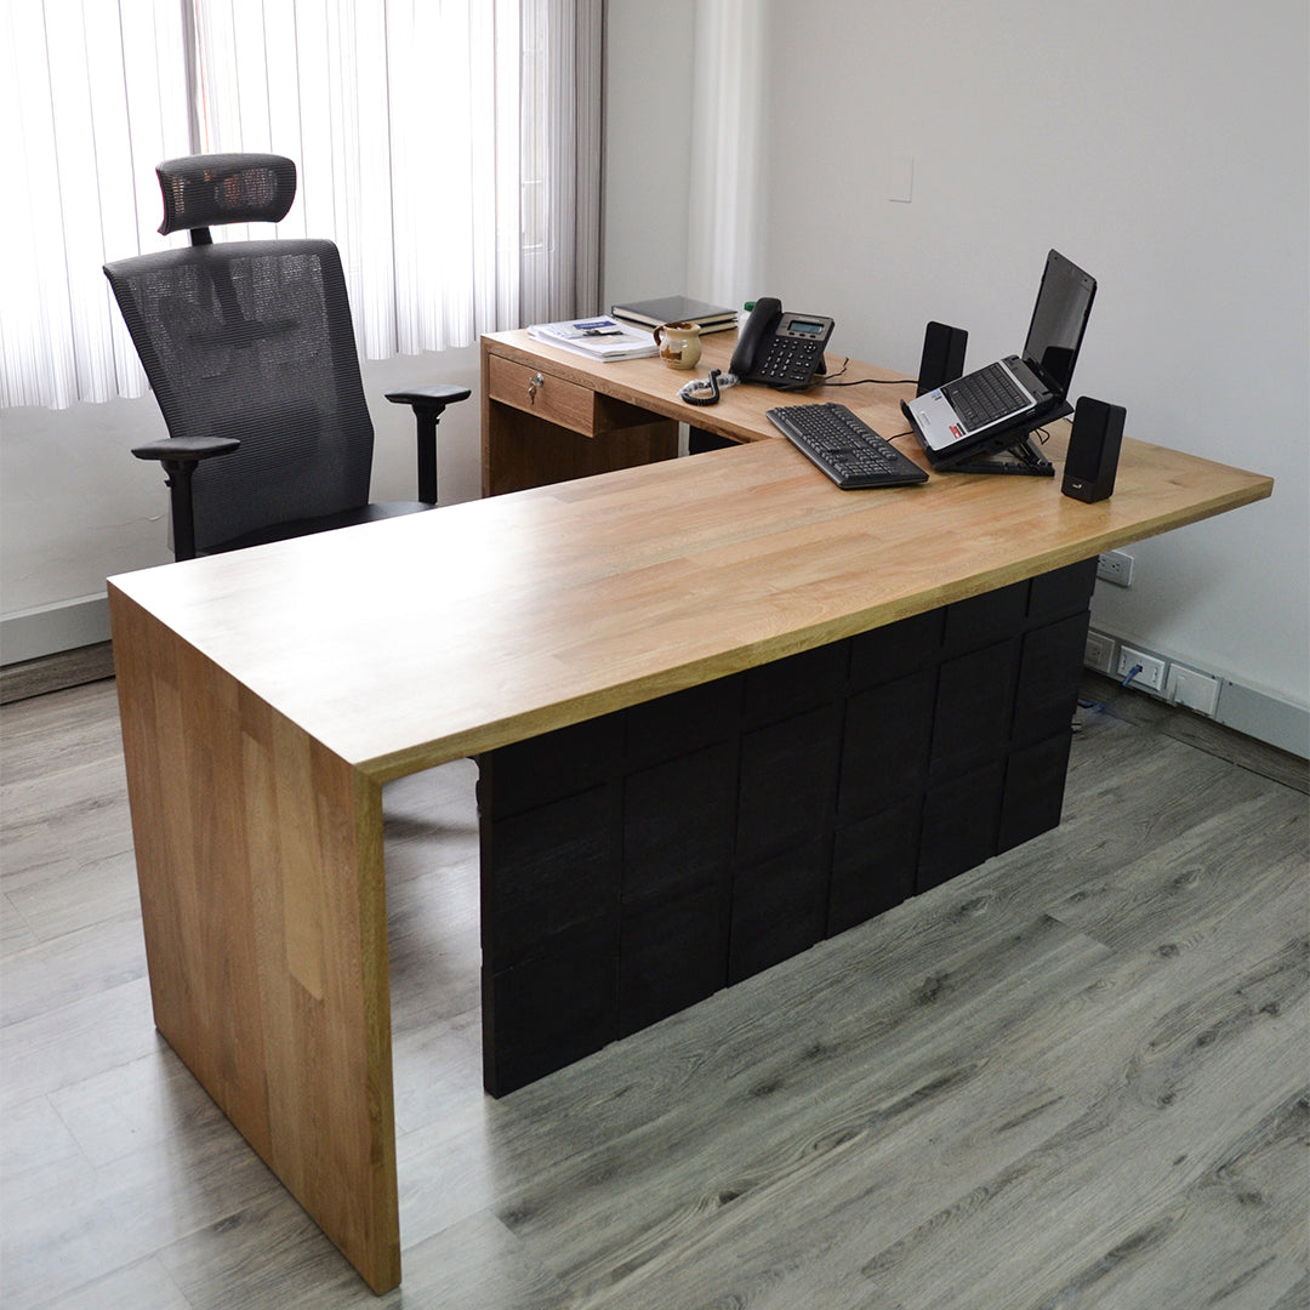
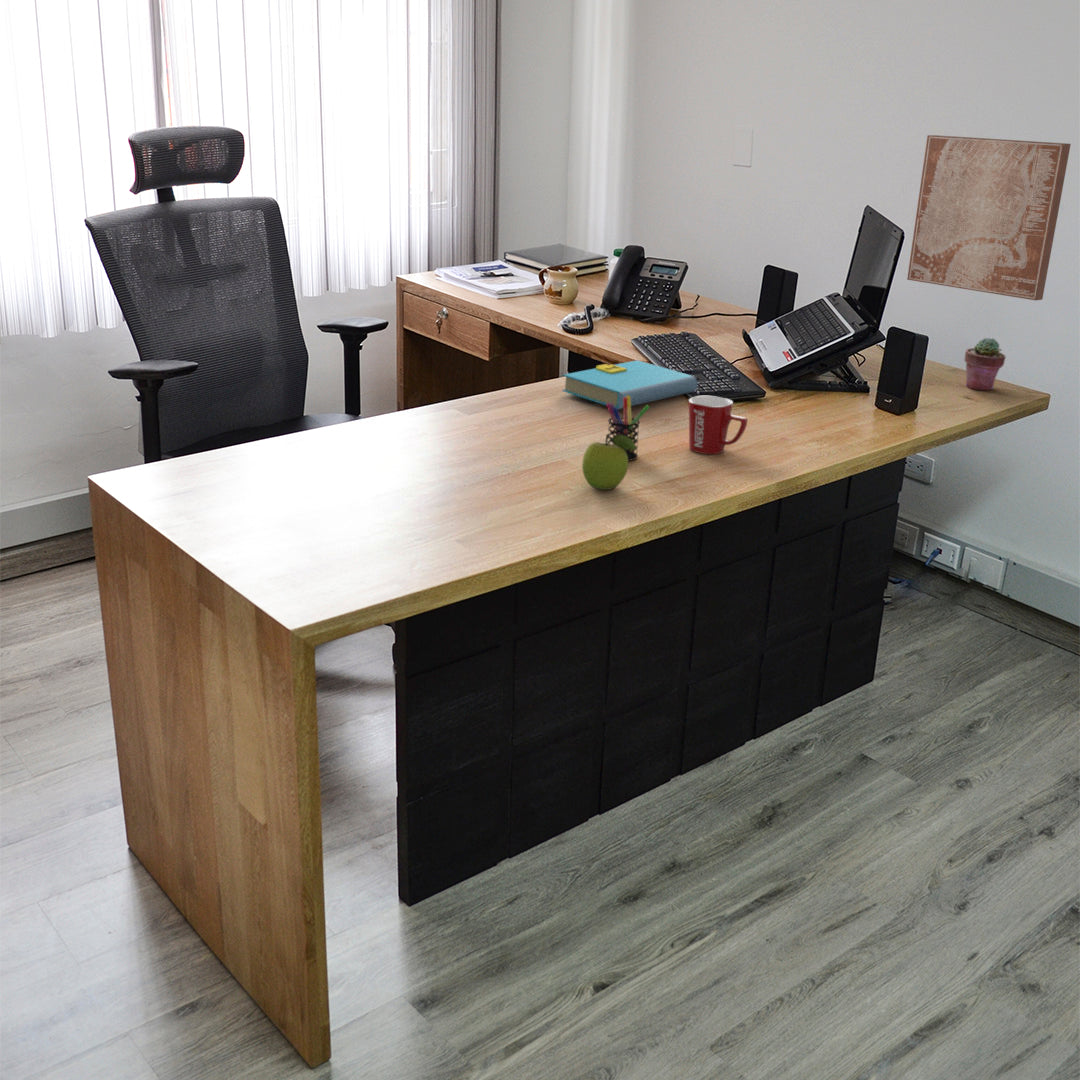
+ mug [688,395,748,455]
+ potted succulent [963,337,1007,391]
+ wall art [906,134,1072,301]
+ pen holder [605,396,650,462]
+ book [562,359,699,410]
+ fruit [581,433,636,491]
